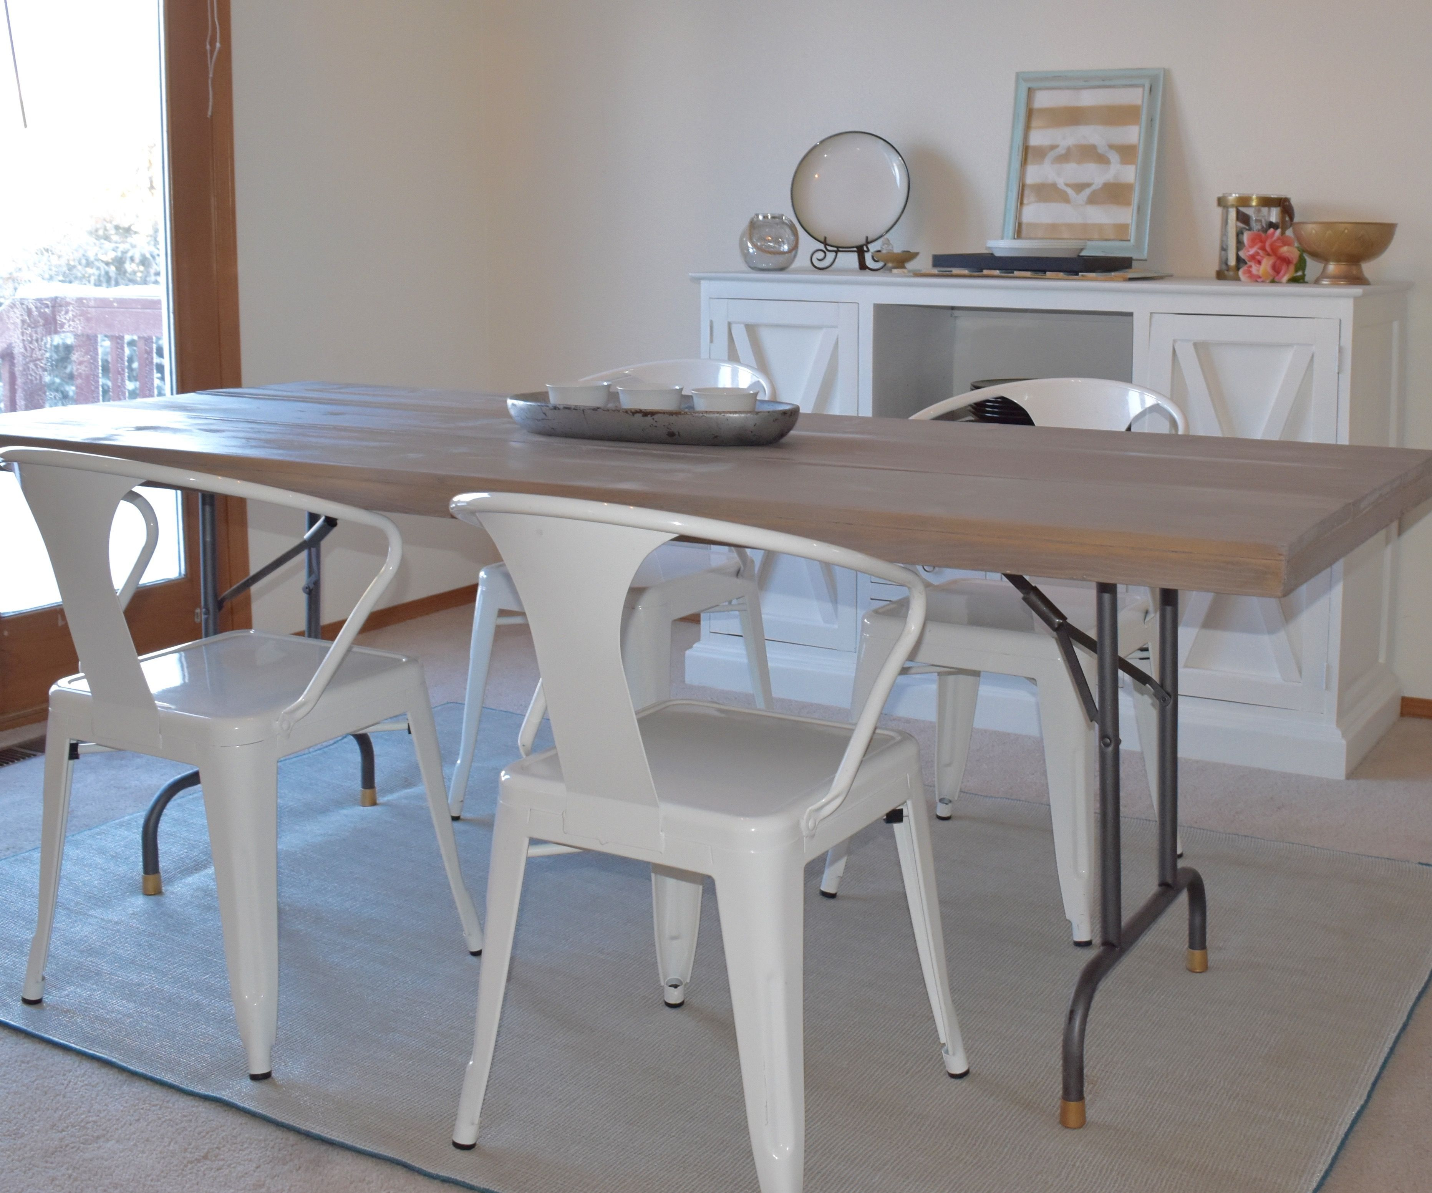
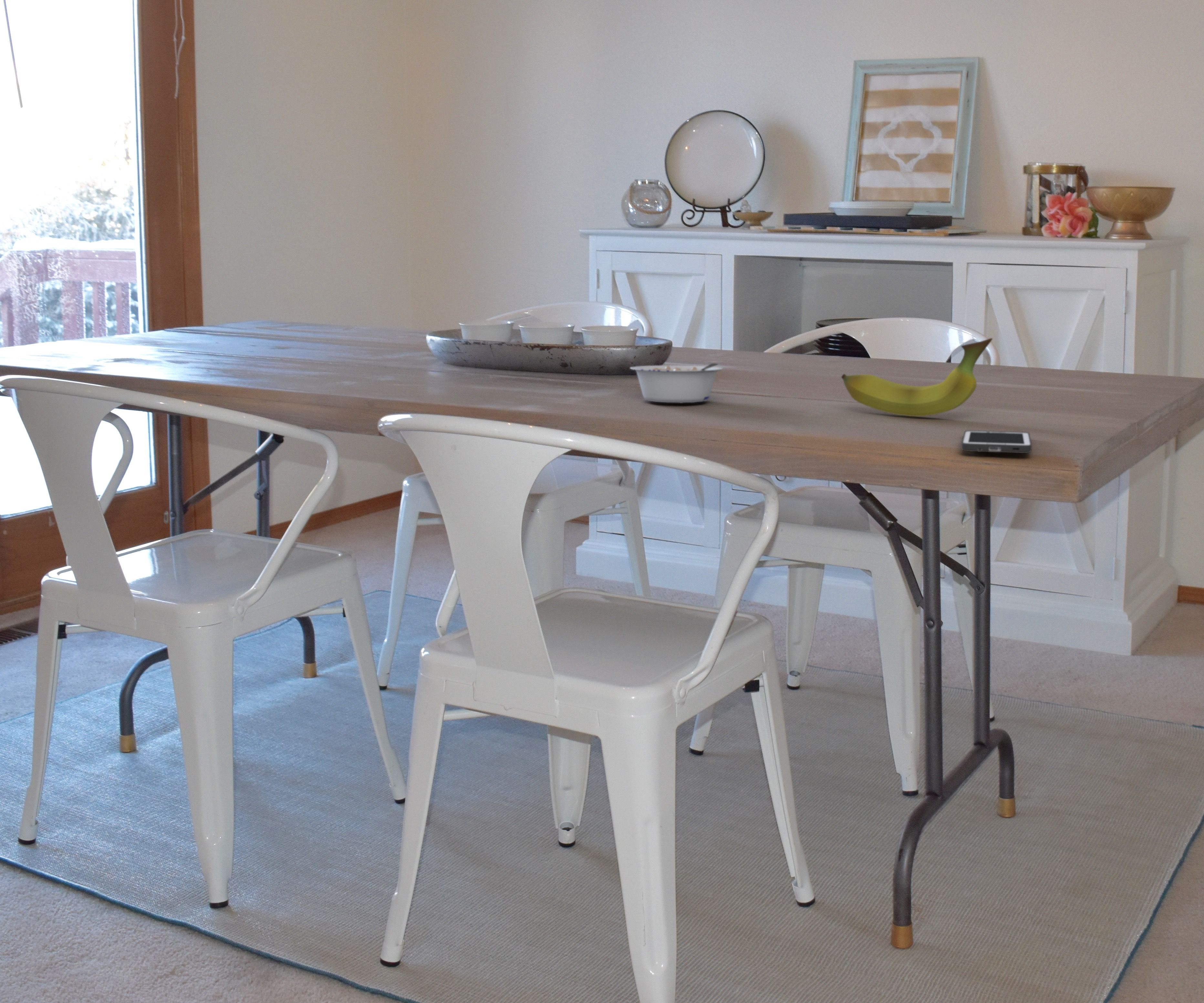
+ legume [630,363,724,403]
+ fruit [841,338,993,417]
+ cell phone [961,430,1032,453]
